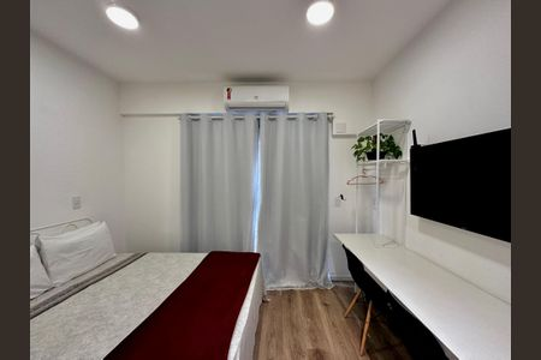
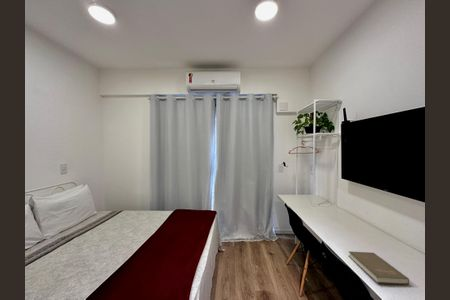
+ book [348,250,410,285]
